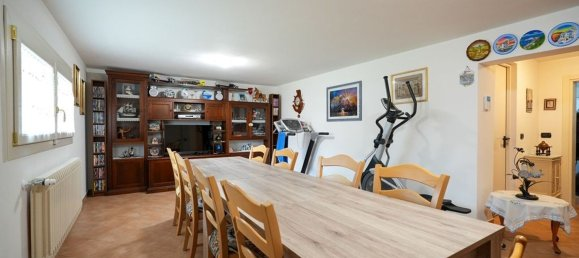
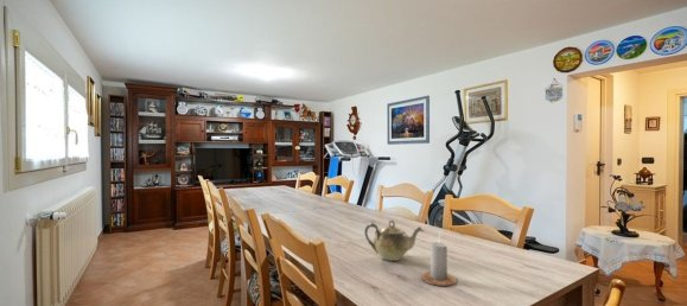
+ teapot [363,219,425,262]
+ candle [420,229,458,287]
